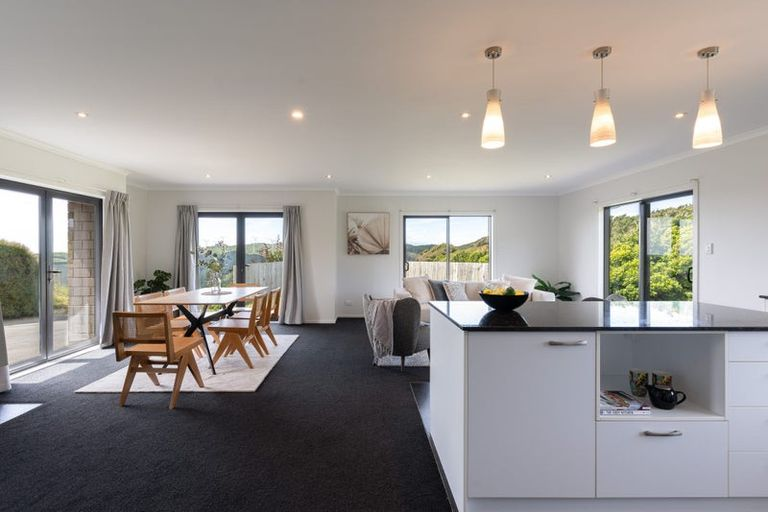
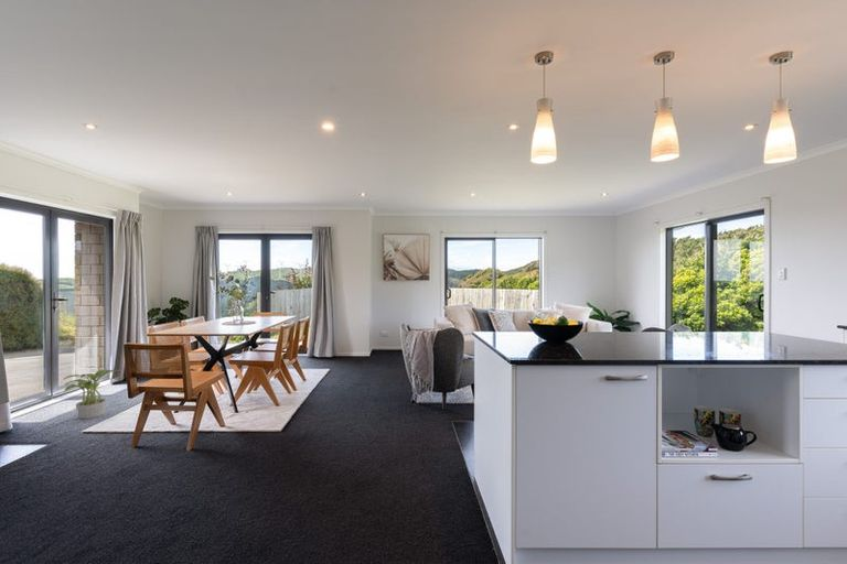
+ potted plant [62,369,121,420]
